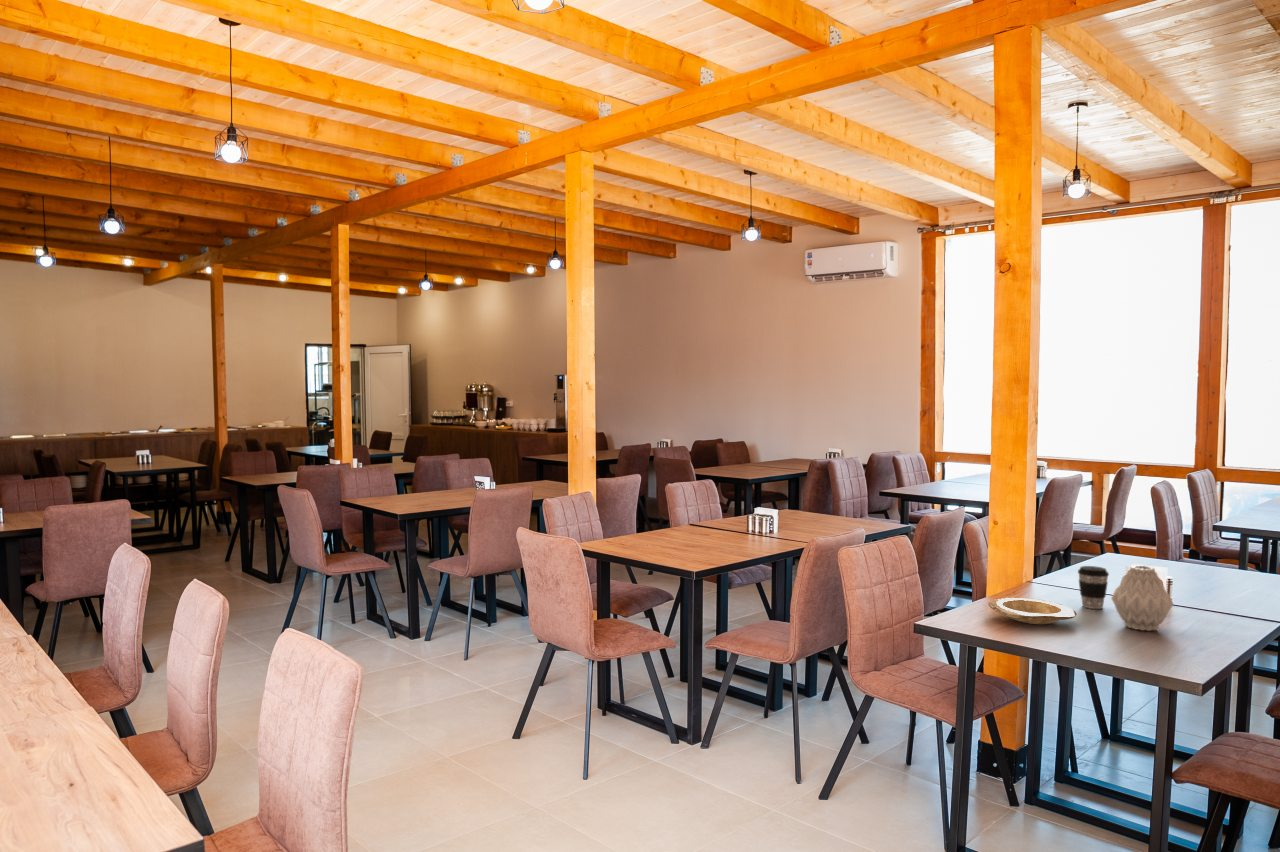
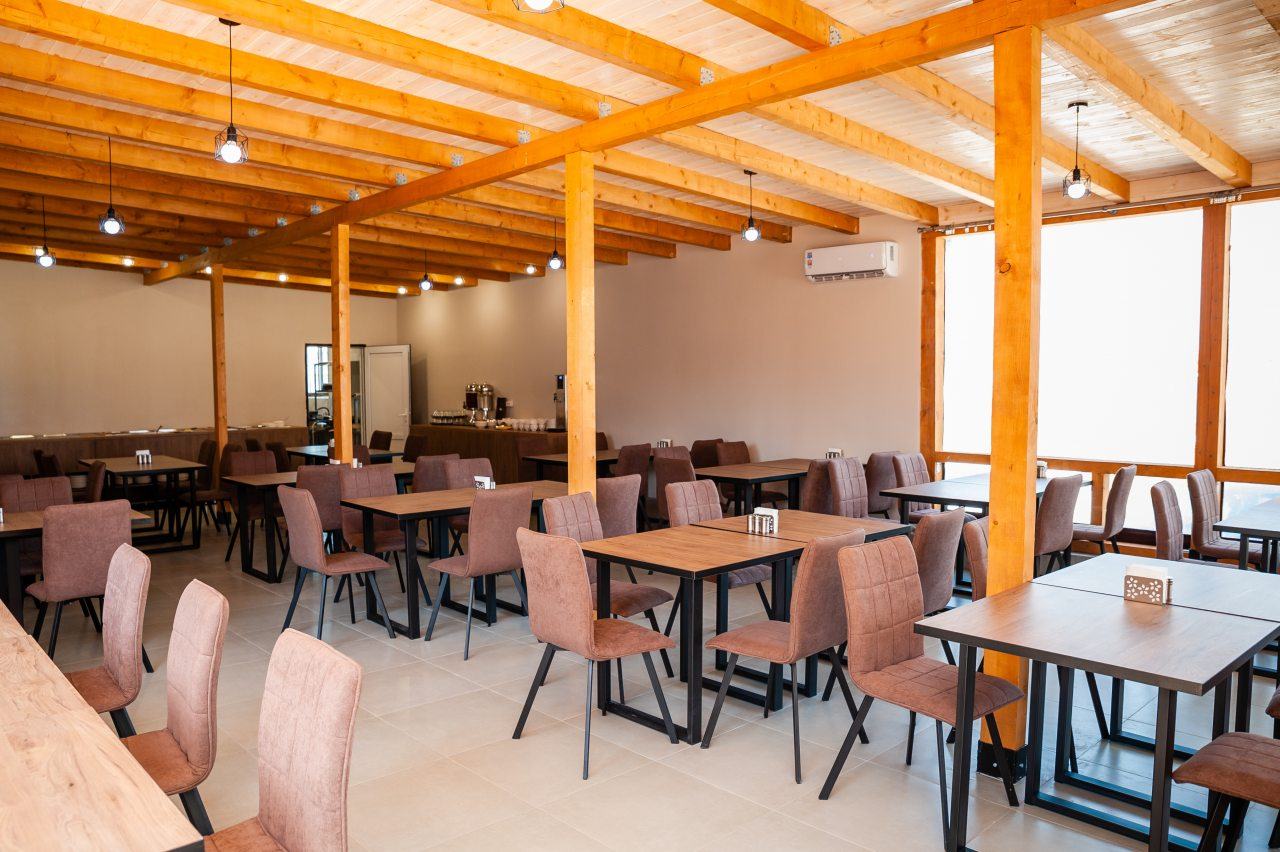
- plate [987,597,1078,625]
- vase [1110,564,1174,632]
- coffee cup [1077,565,1110,610]
